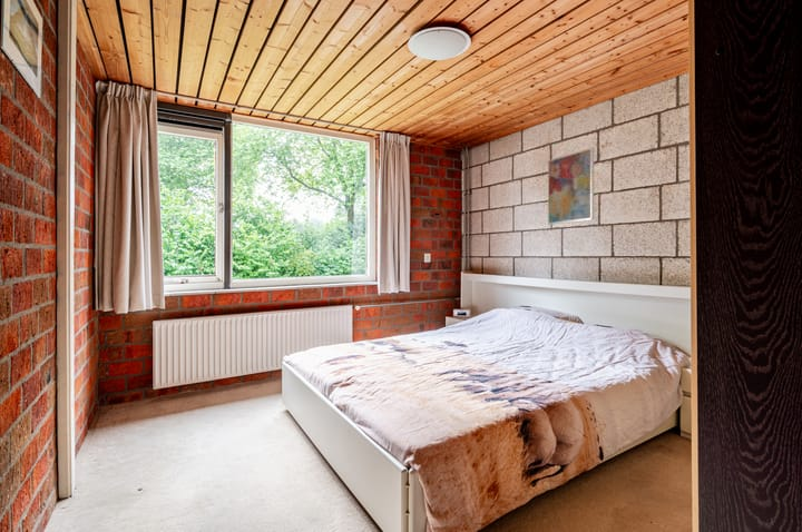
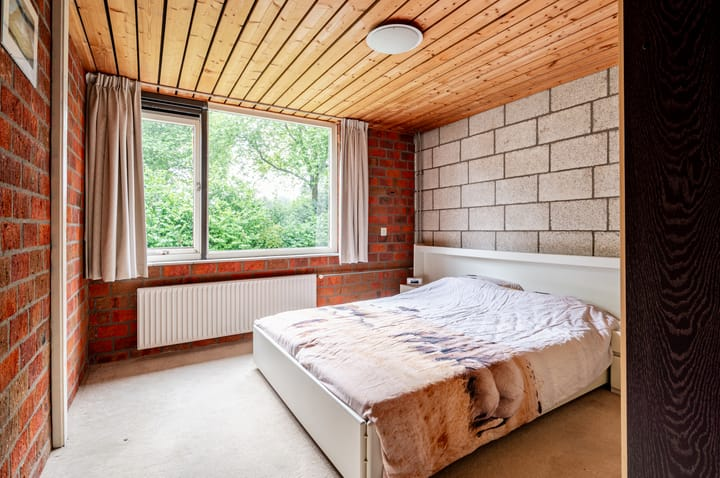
- wall art [547,146,595,226]
